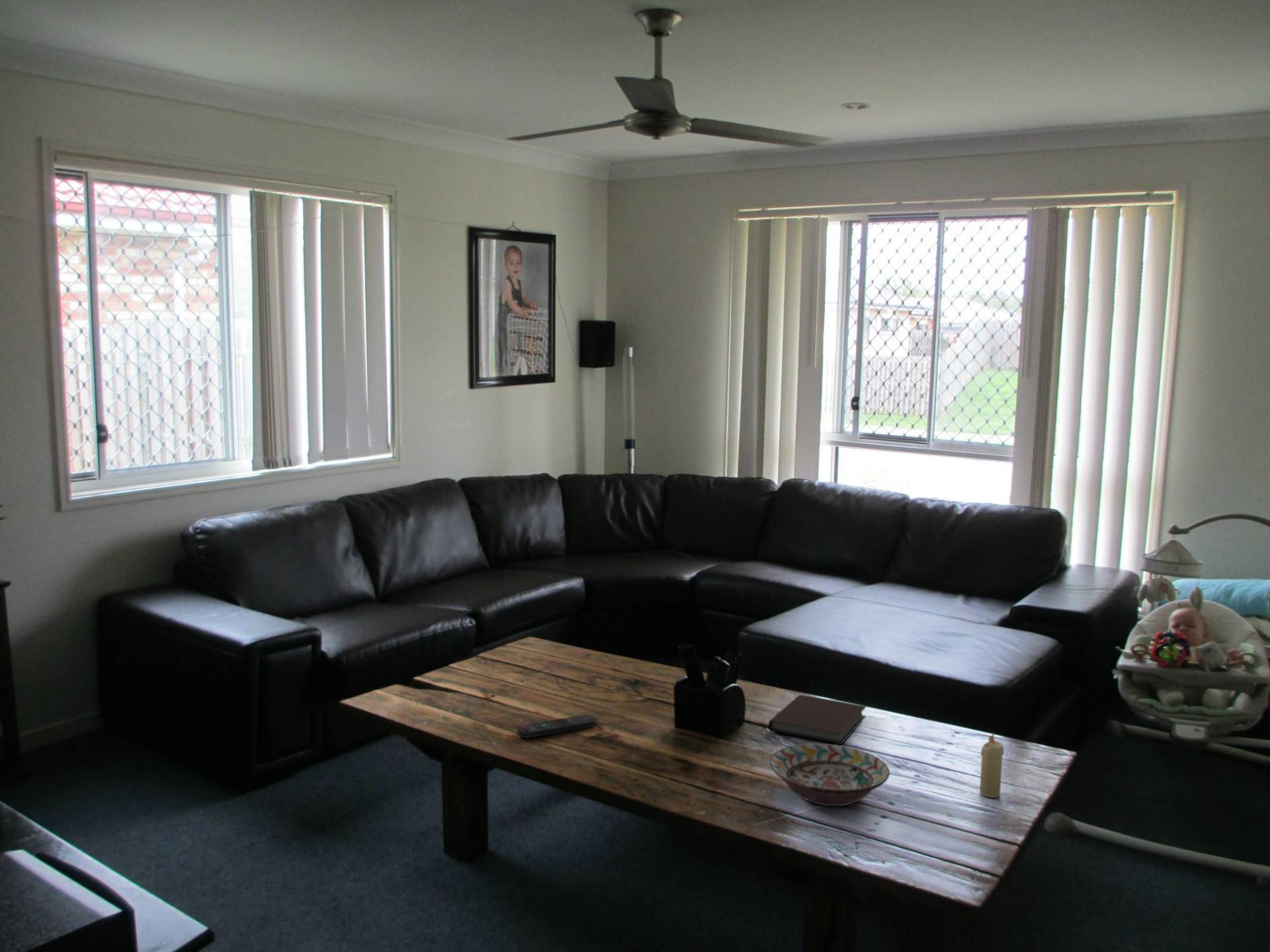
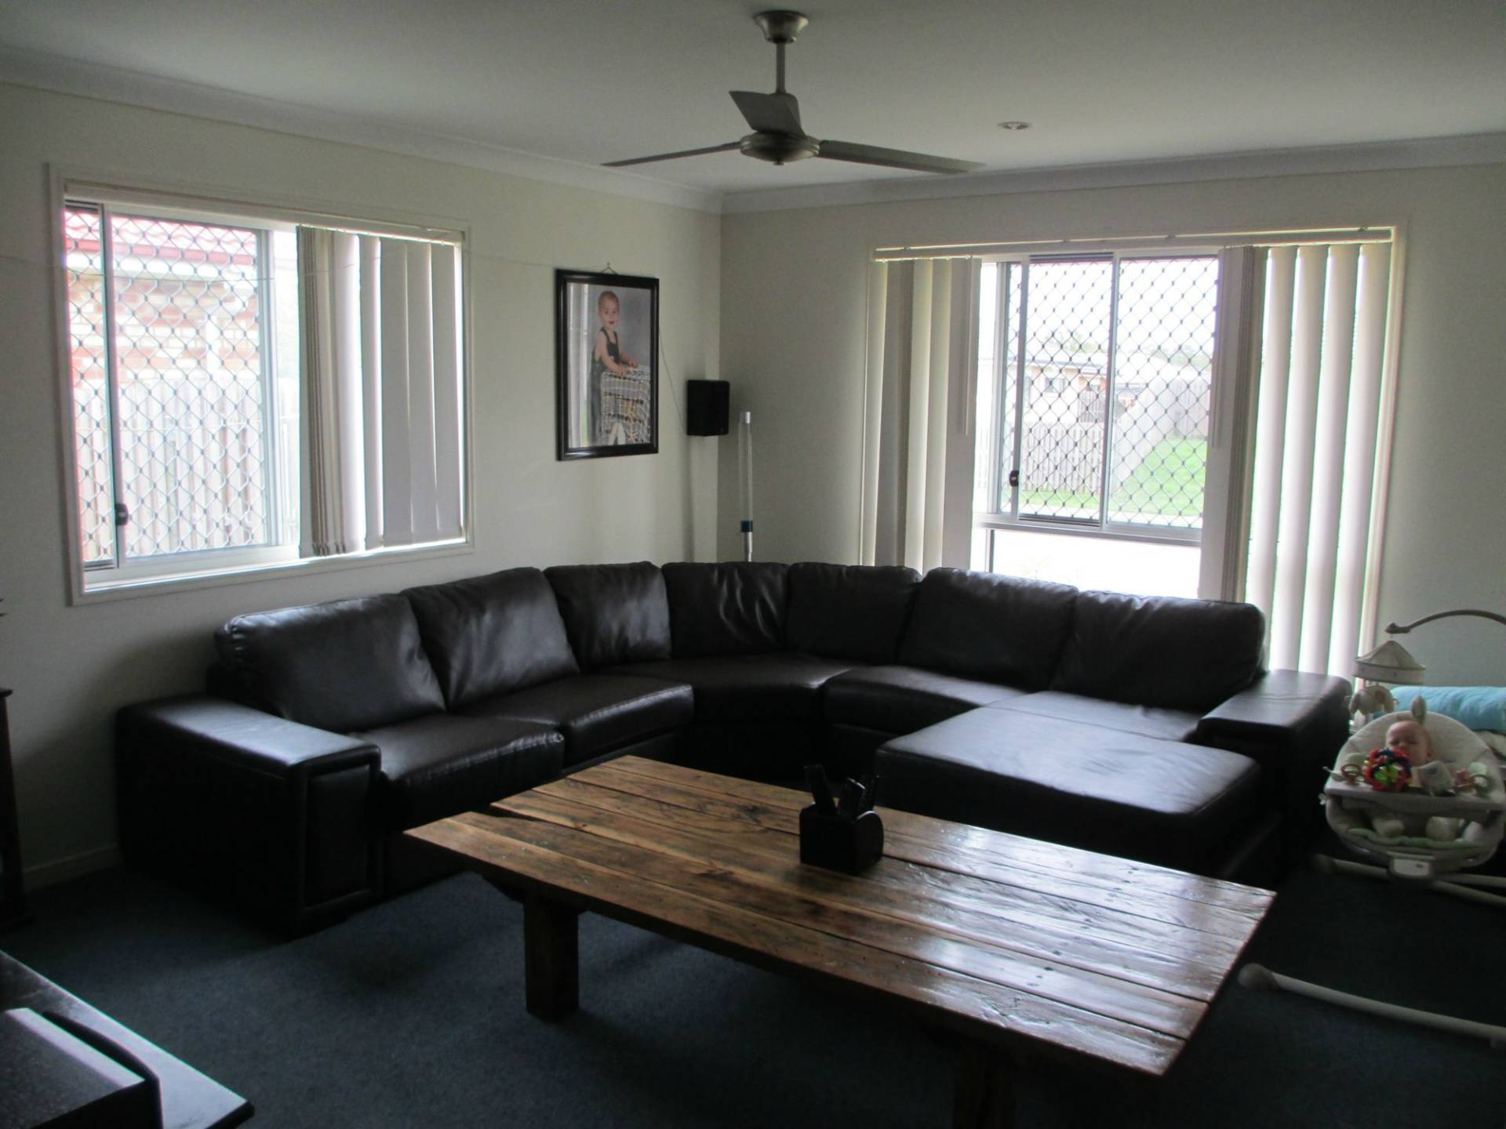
- candle [979,733,1005,799]
- notebook [768,694,867,745]
- remote control [517,713,597,739]
- decorative bowl [769,742,890,807]
